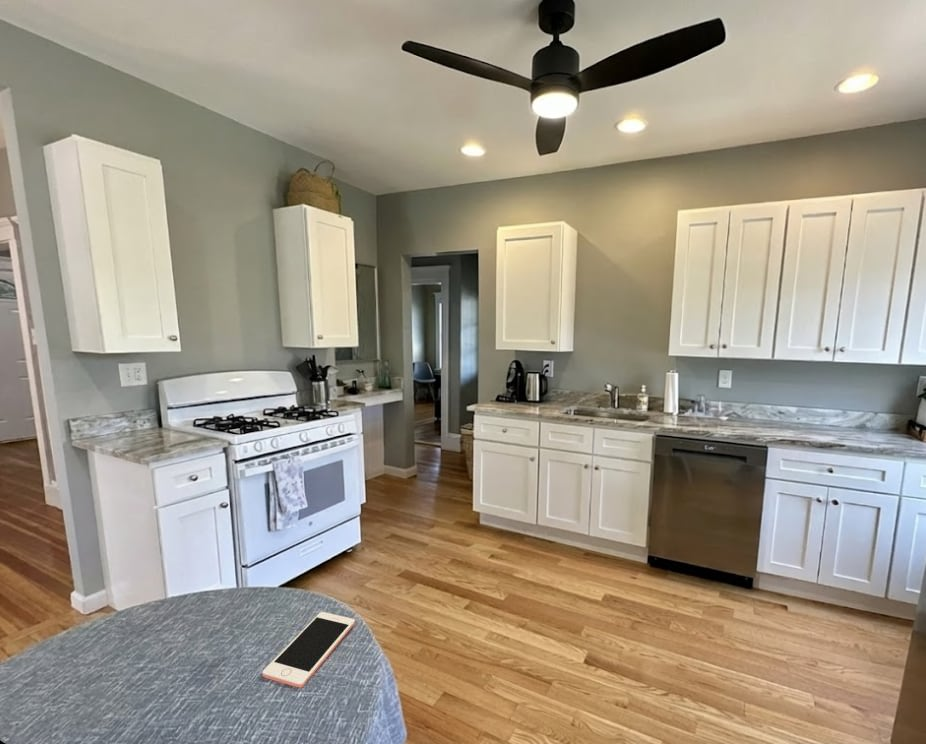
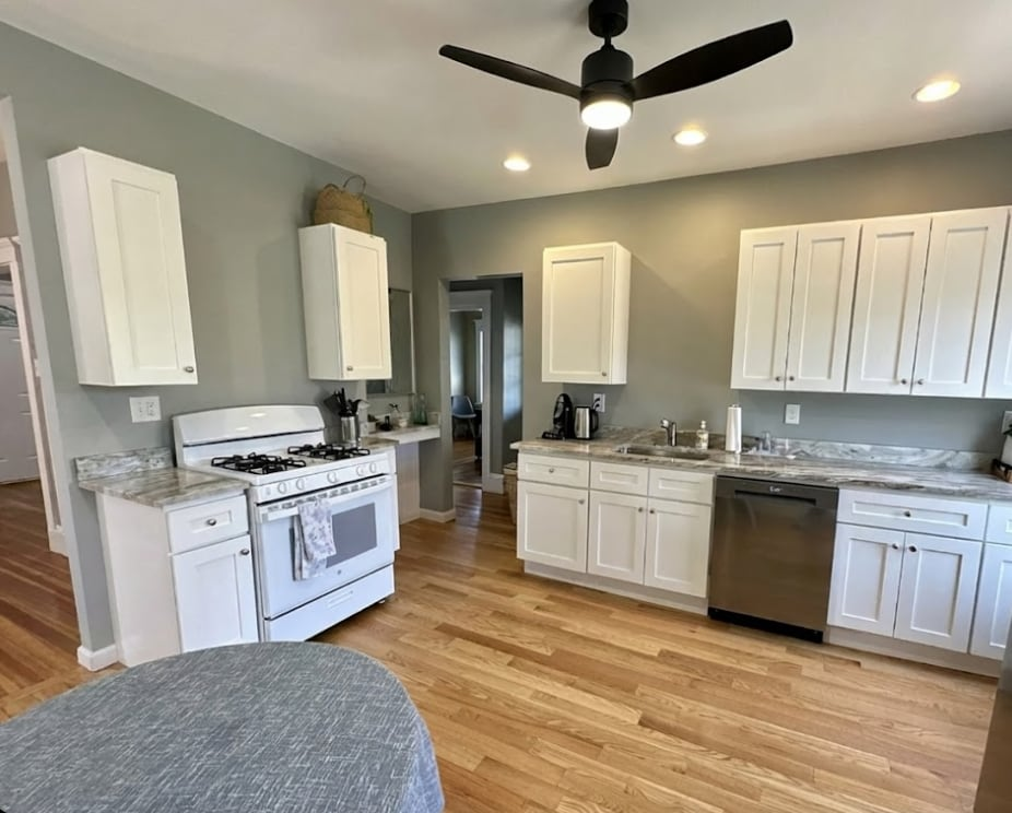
- cell phone [261,611,356,689]
